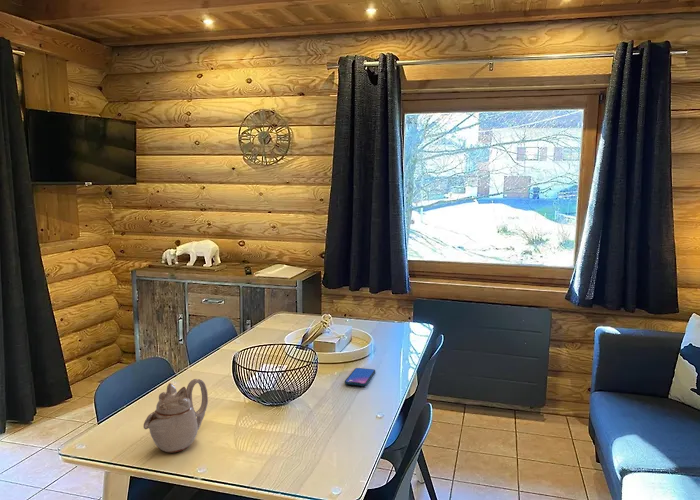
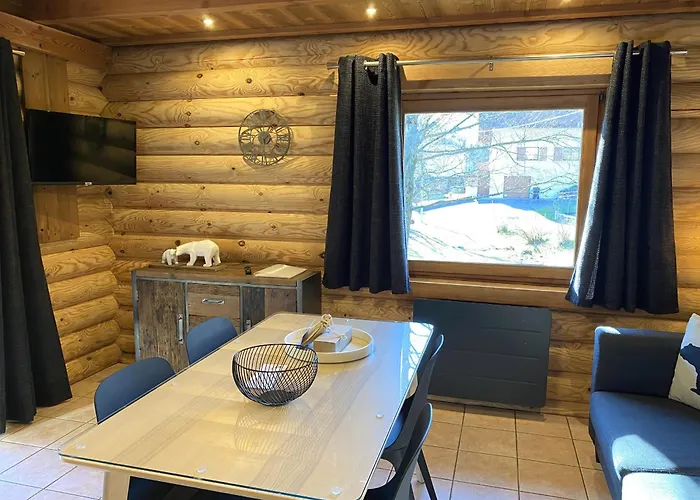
- smartphone [344,367,376,387]
- teapot [143,378,209,454]
